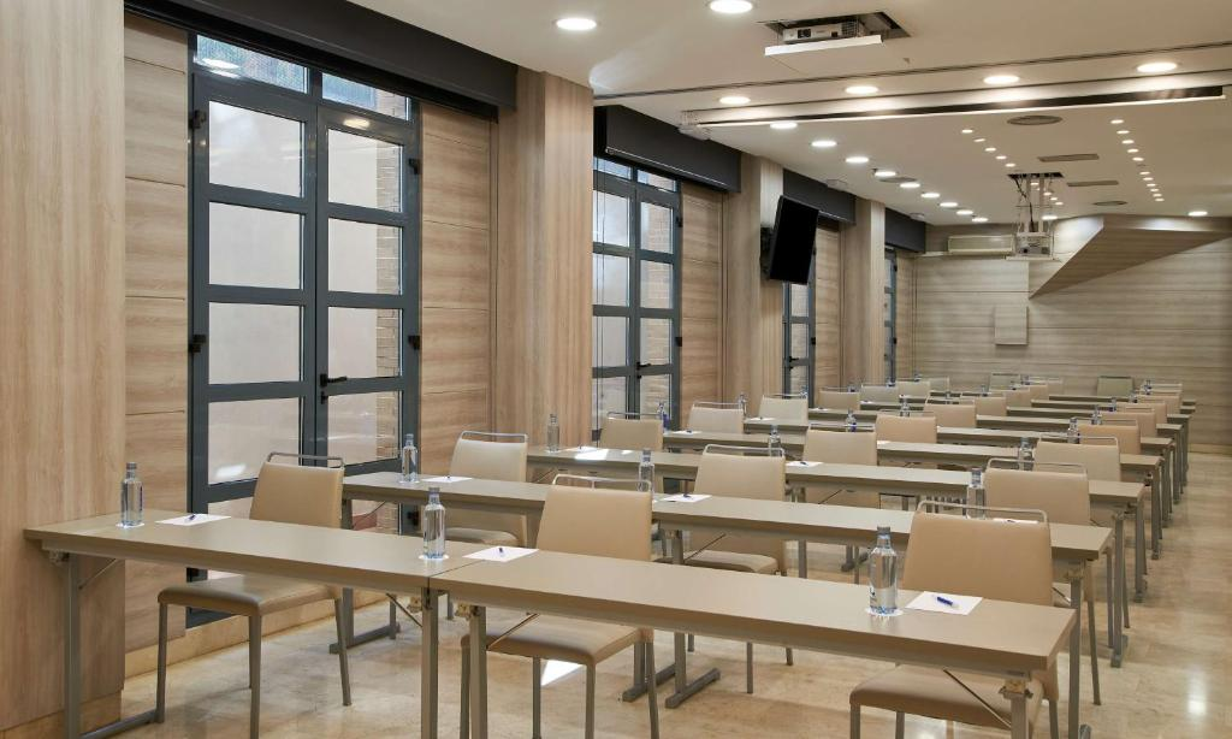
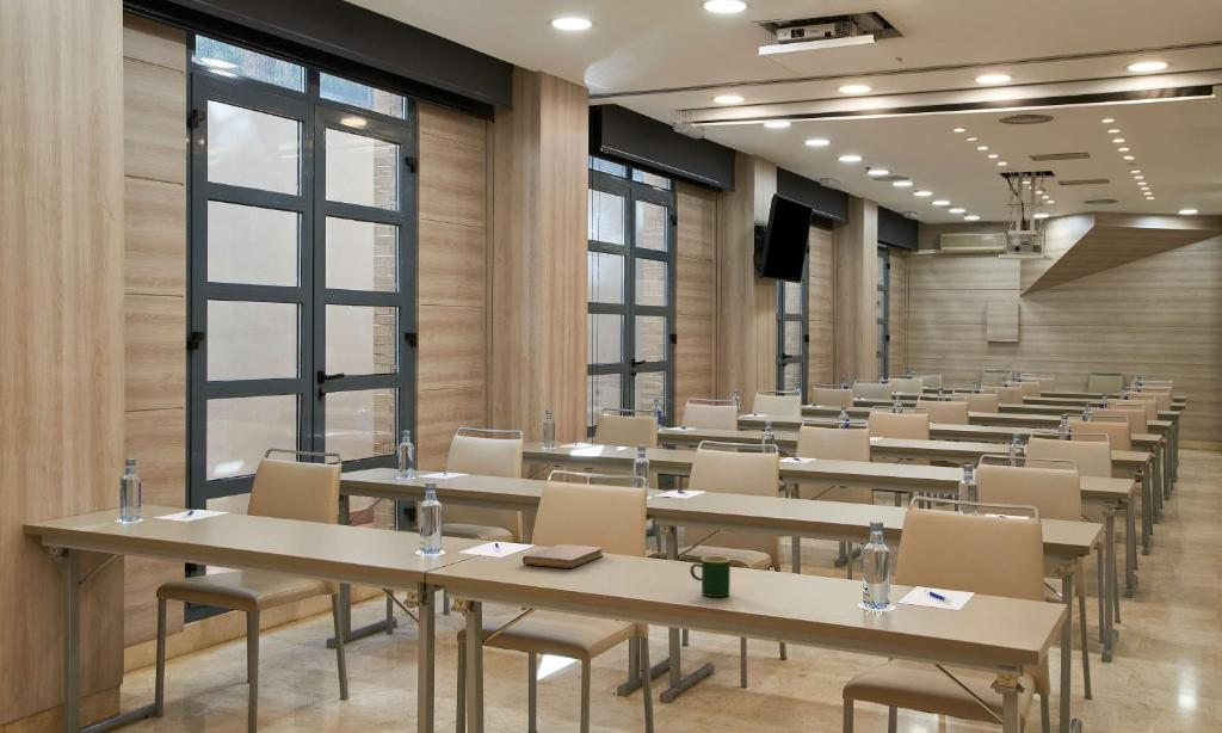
+ mug [689,555,732,598]
+ notebook [521,543,605,569]
